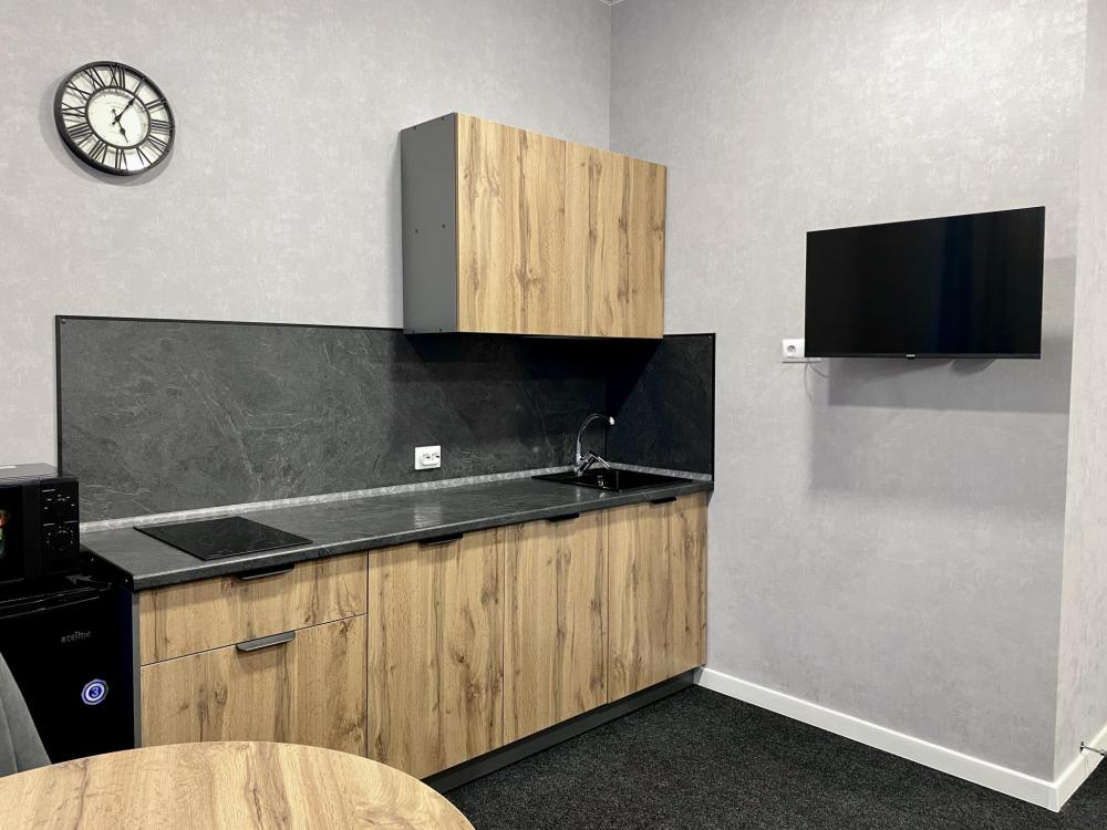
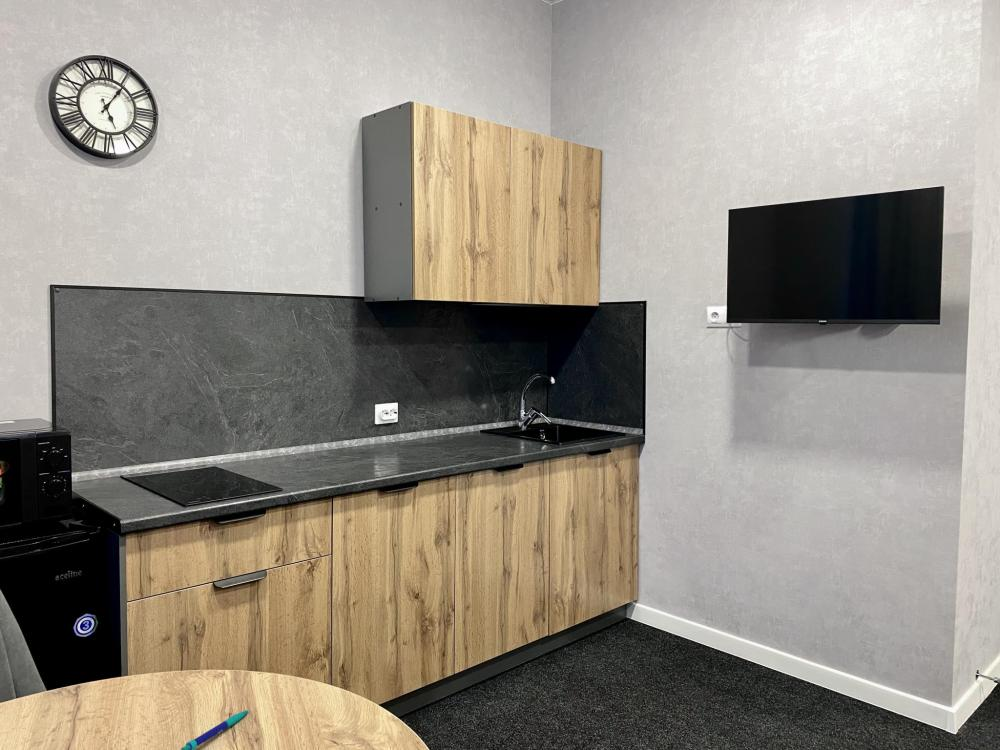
+ pen [180,709,250,750]
